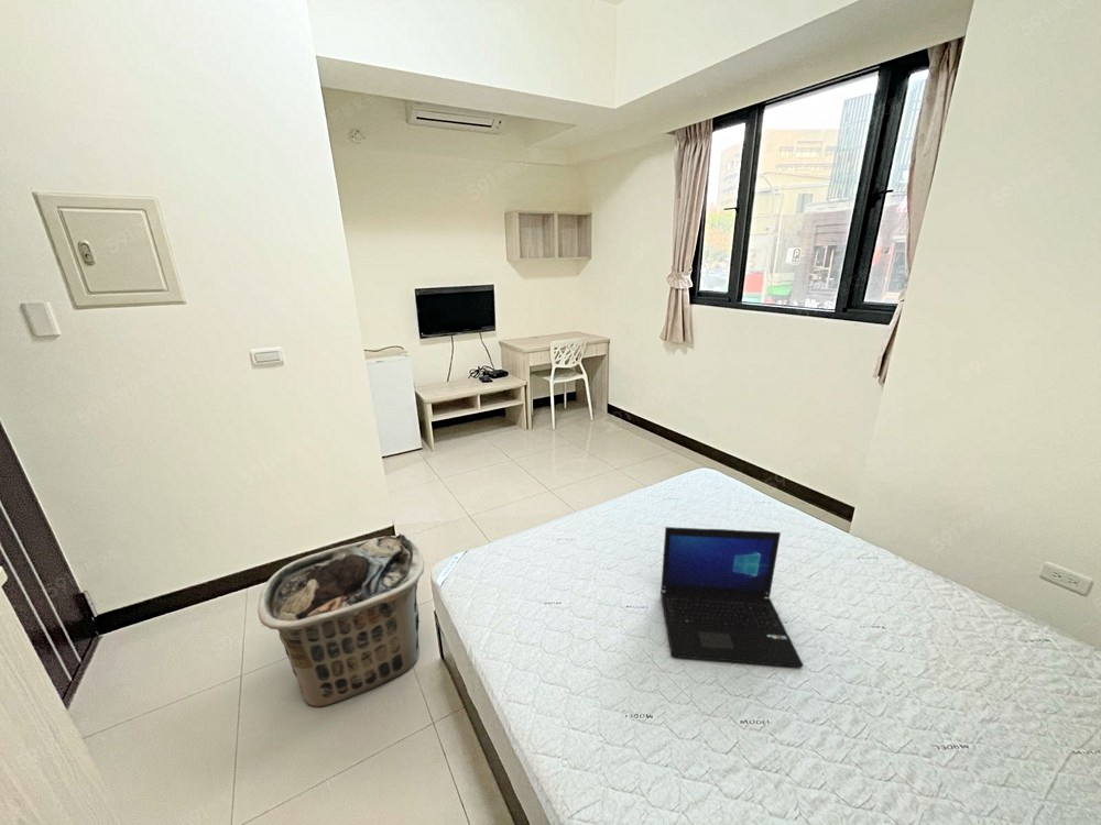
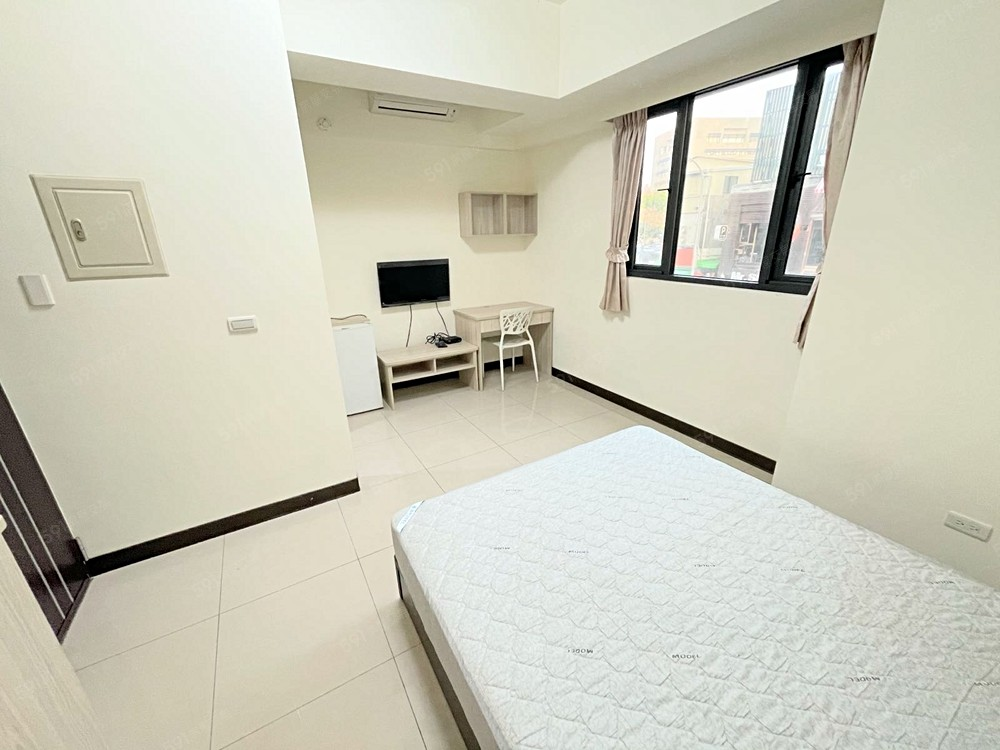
- laptop [659,526,804,668]
- clothes hamper [257,532,425,708]
